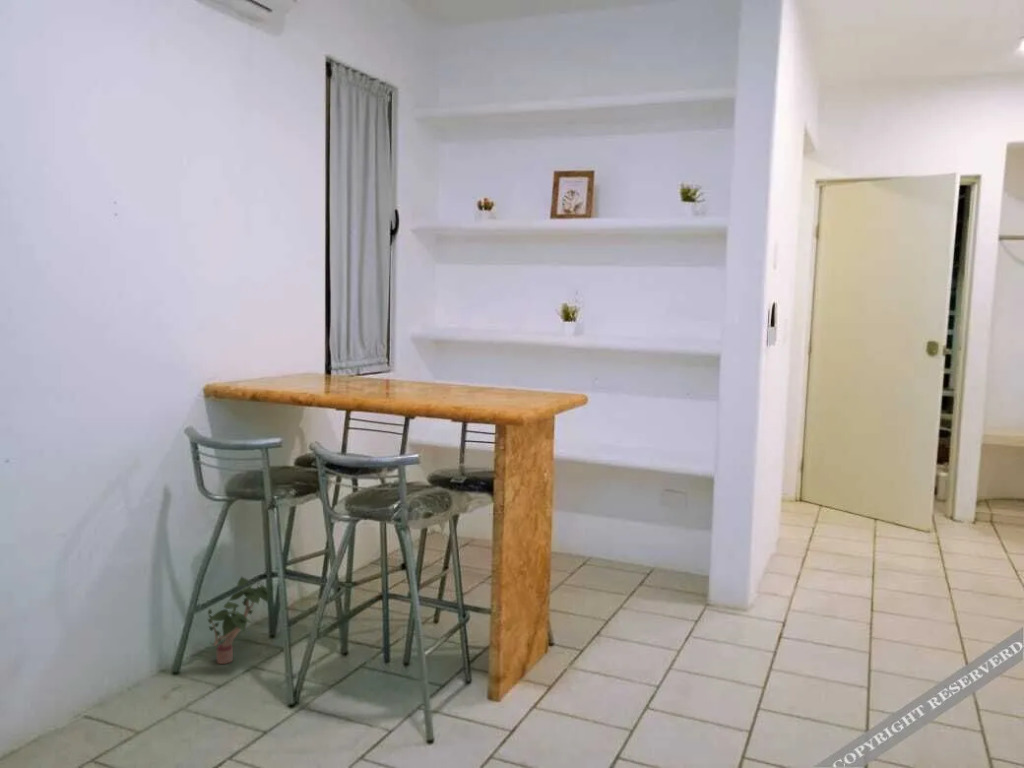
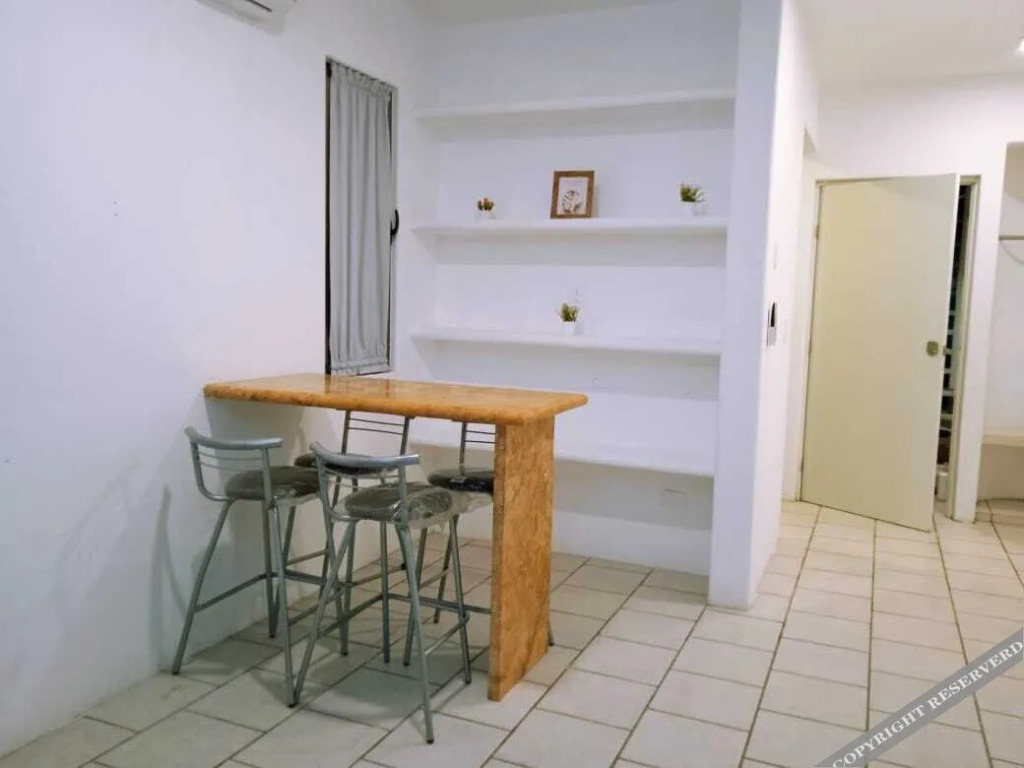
- potted plant [207,575,275,665]
